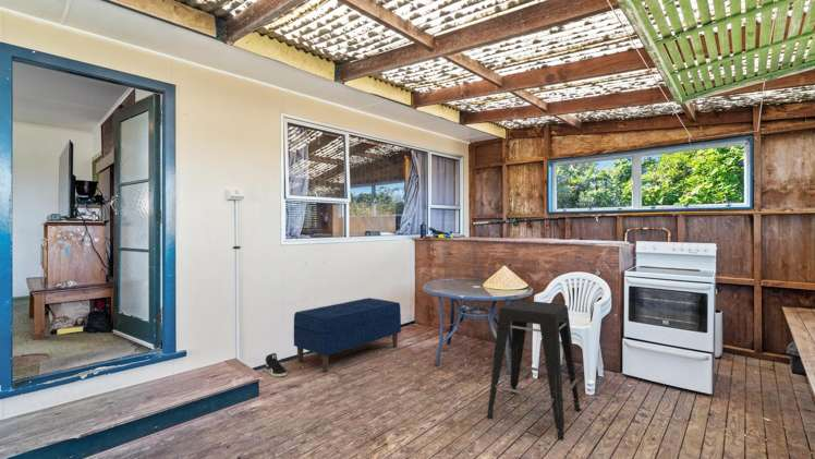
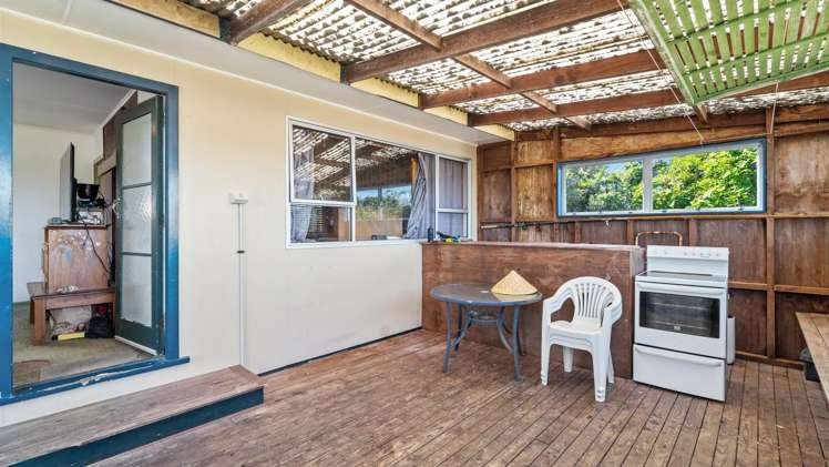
- sneaker [264,352,288,377]
- stool [486,299,581,442]
- bench [293,297,402,373]
